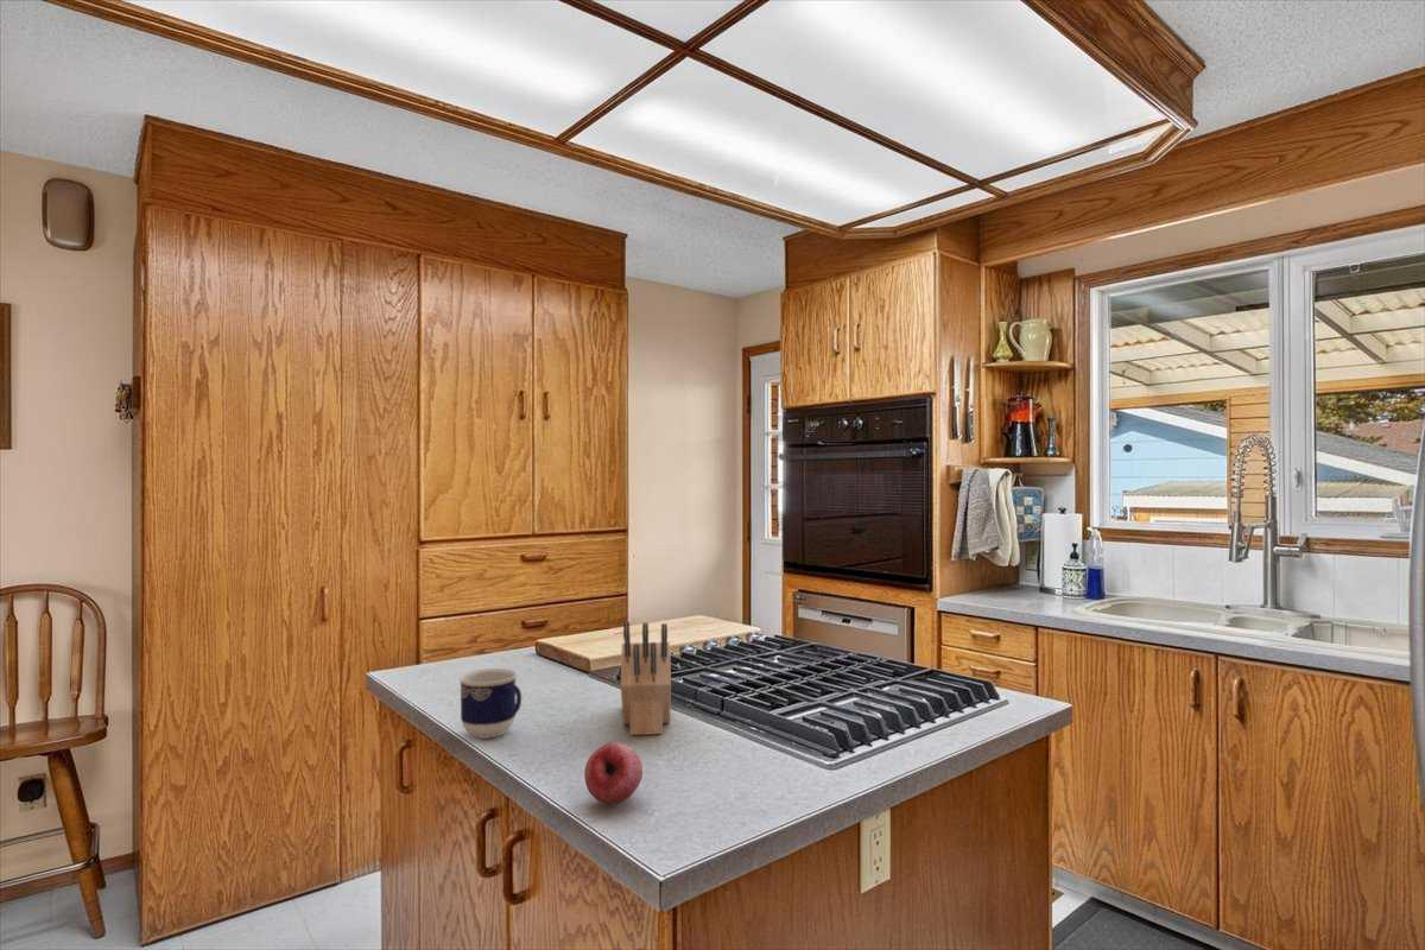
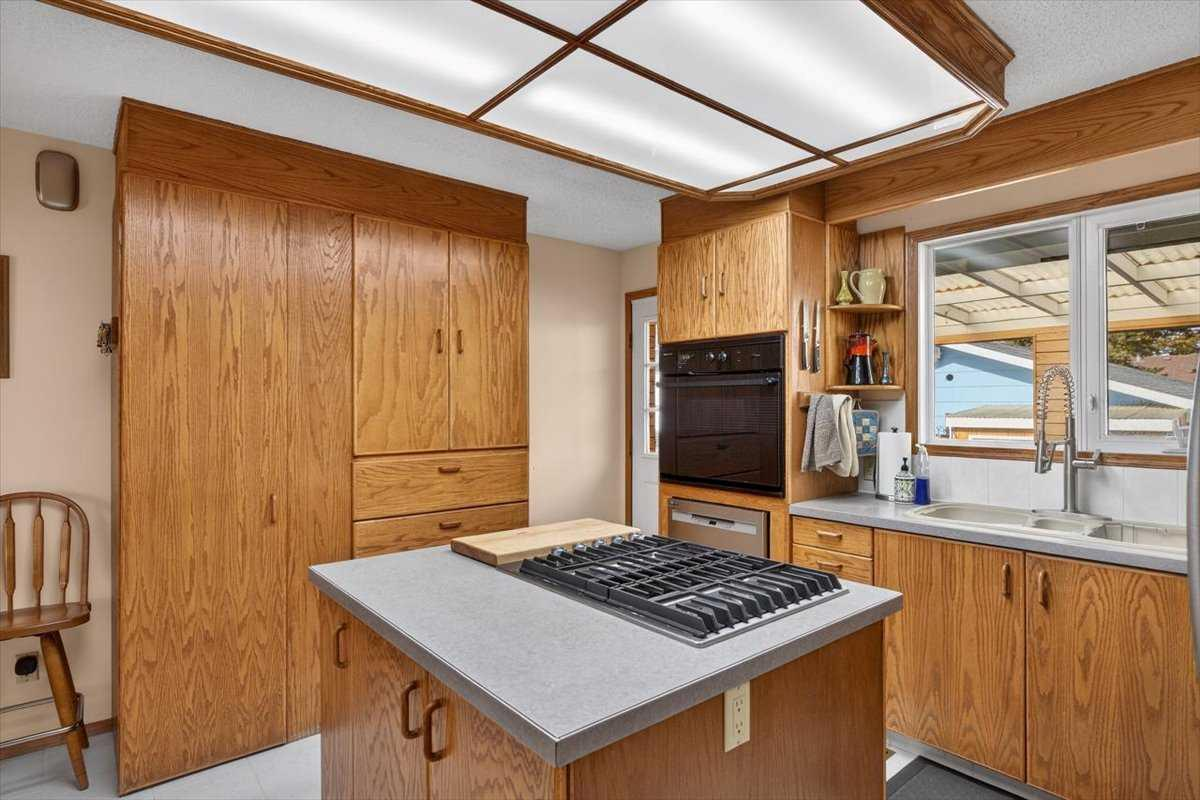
- knife block [620,621,672,736]
- fruit [583,741,644,806]
- cup [457,667,522,740]
